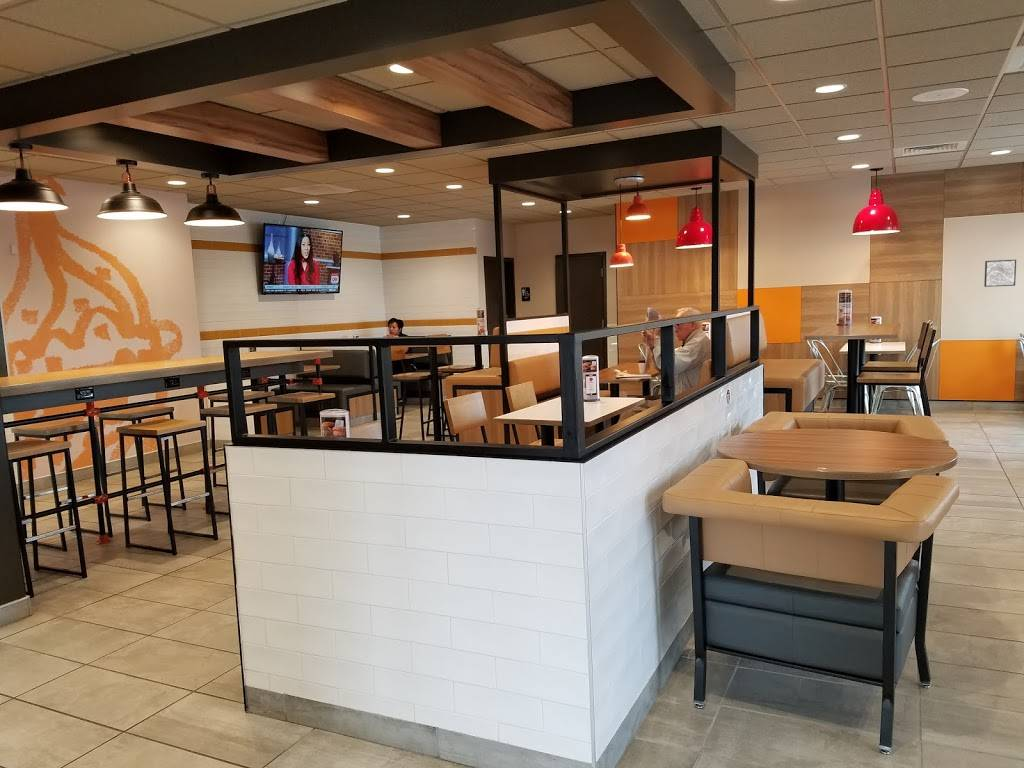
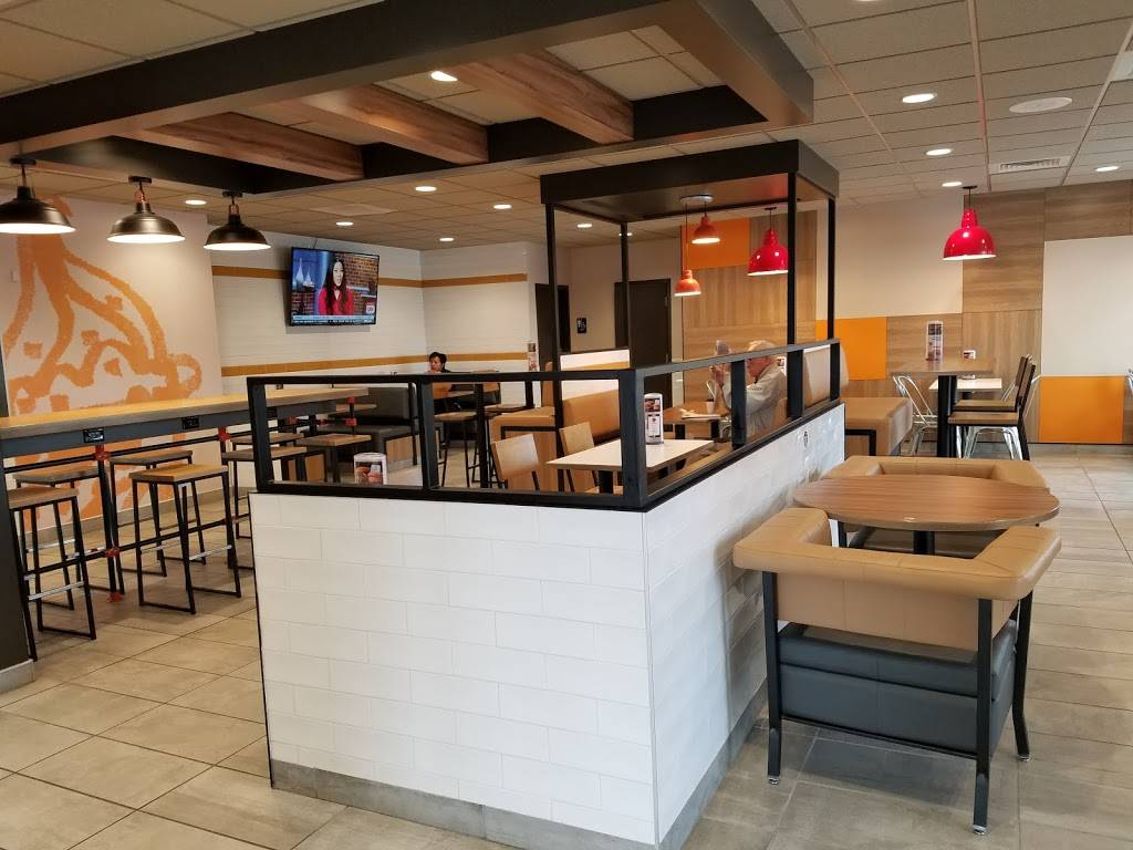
- wall art [983,259,1017,288]
